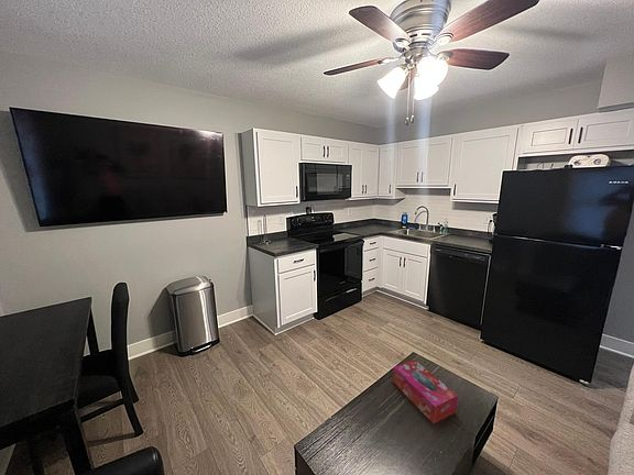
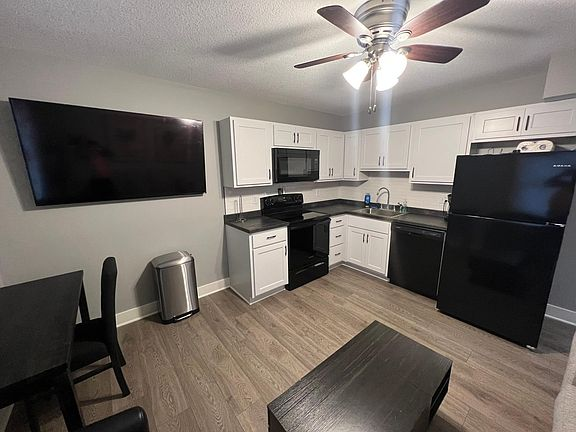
- tissue box [392,358,459,424]
